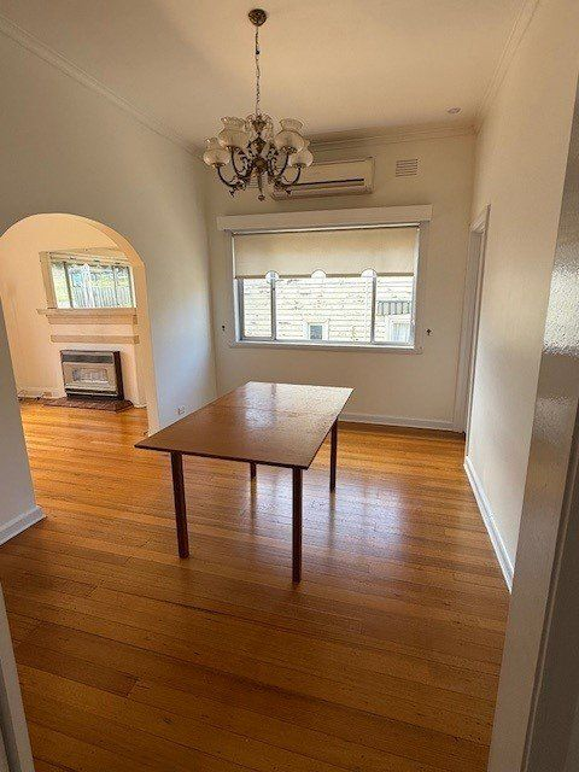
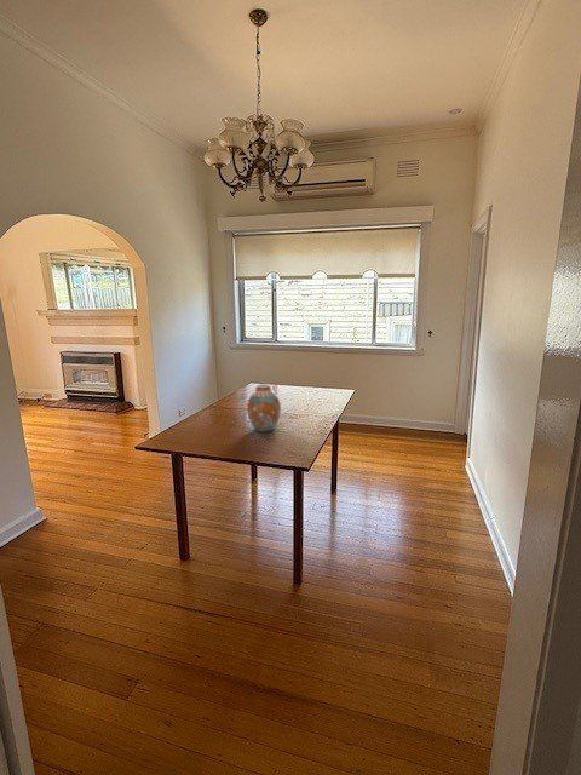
+ vase [246,383,282,434]
